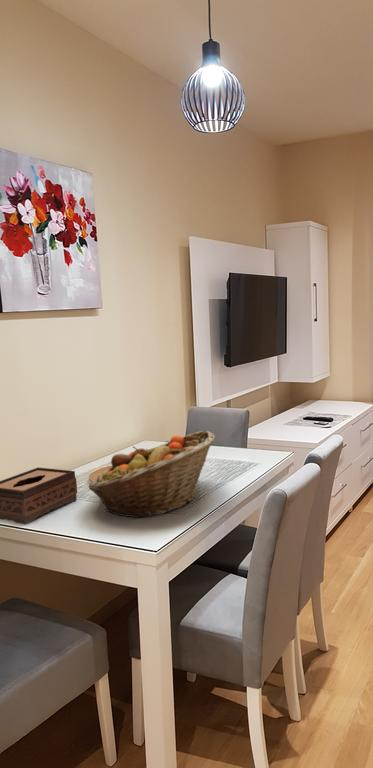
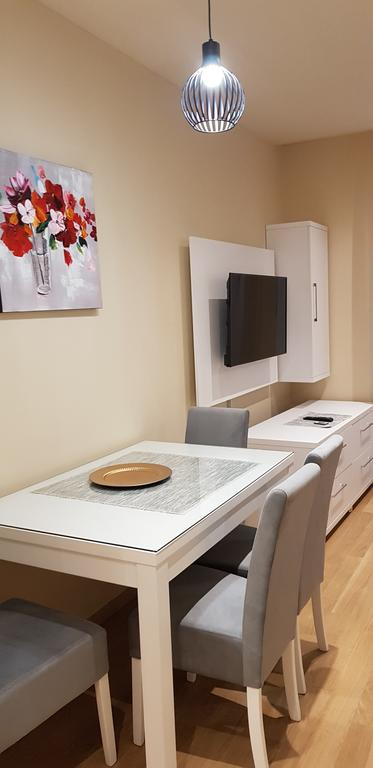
- tissue box [0,467,78,525]
- fruit basket [88,429,216,519]
